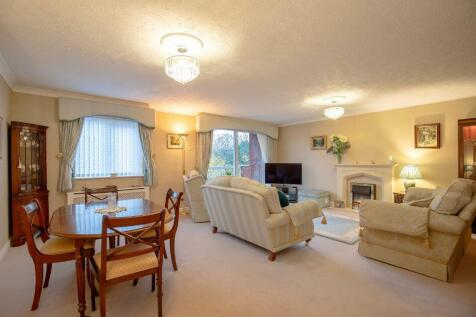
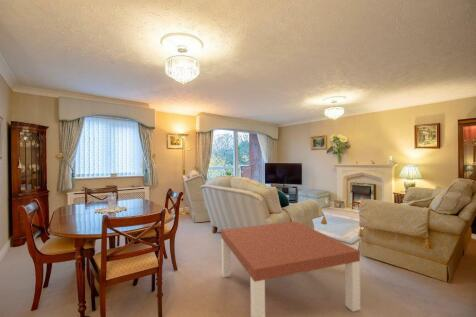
+ coffee table [220,220,361,317]
